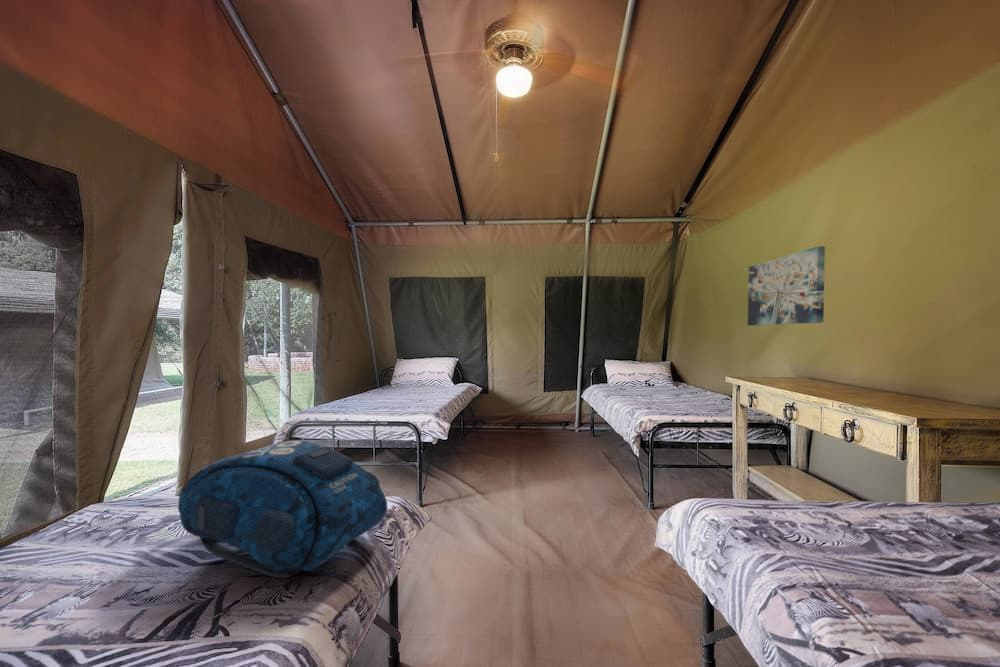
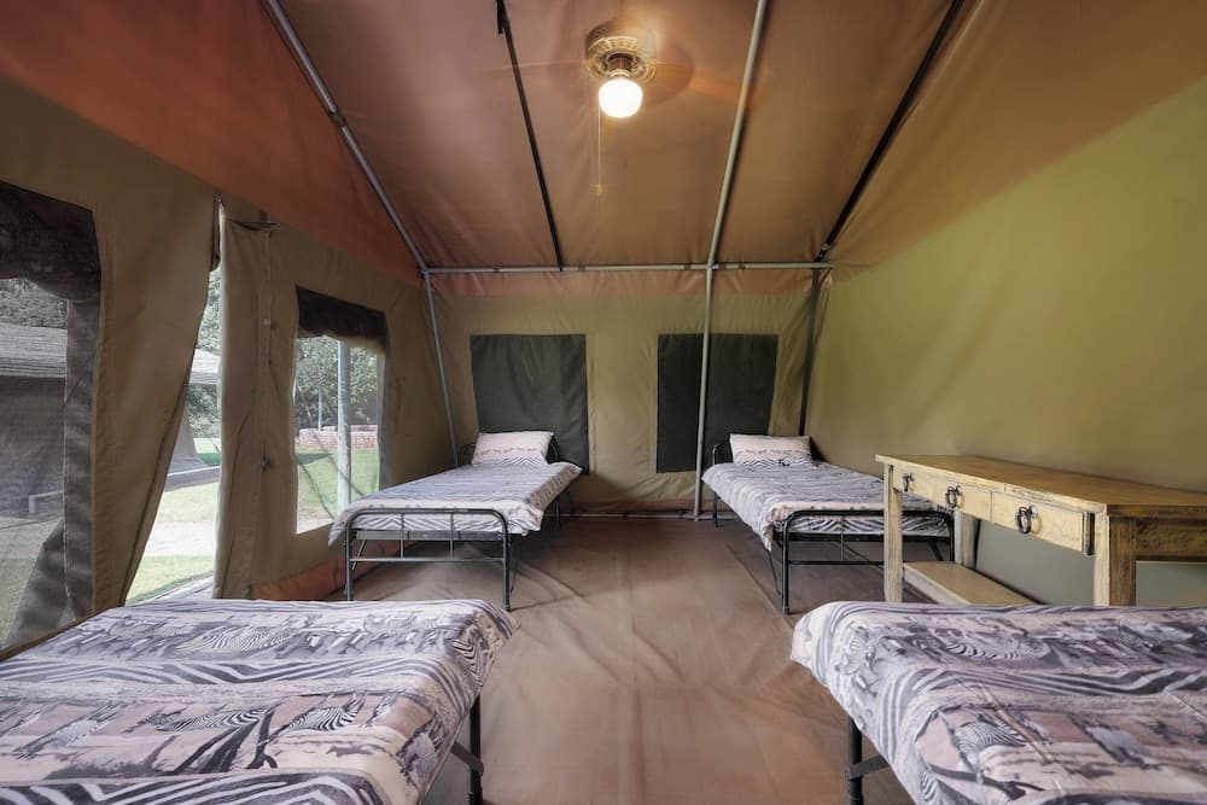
- backpack [177,439,388,579]
- wall art [747,245,826,327]
